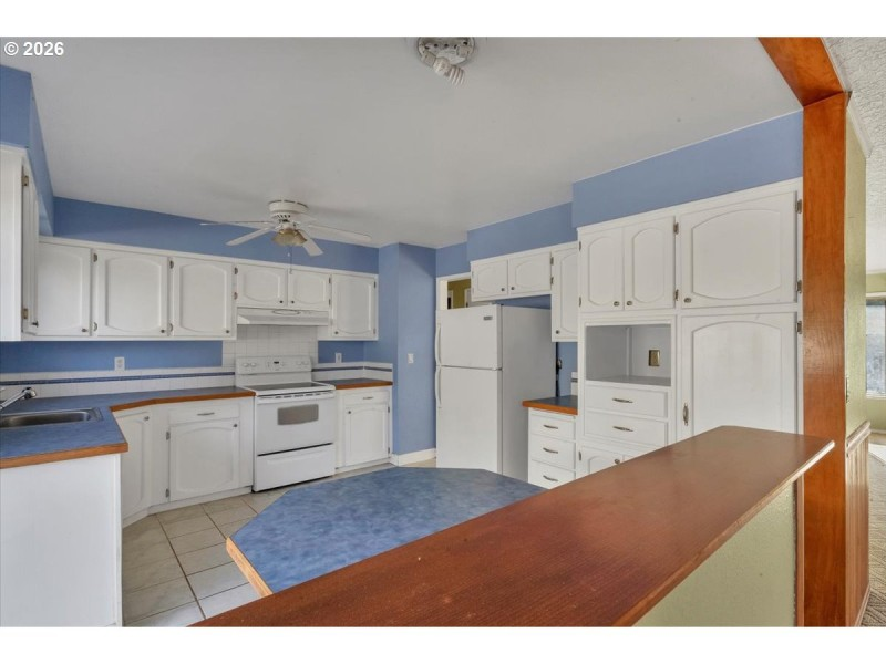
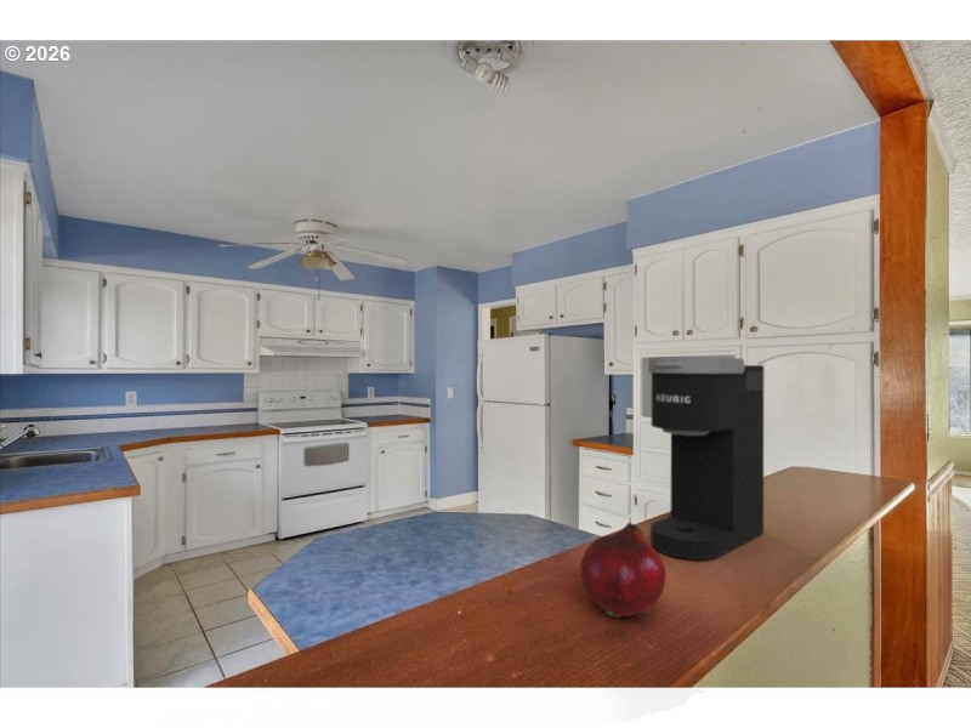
+ fruit [580,521,668,619]
+ coffee maker [647,356,765,561]
